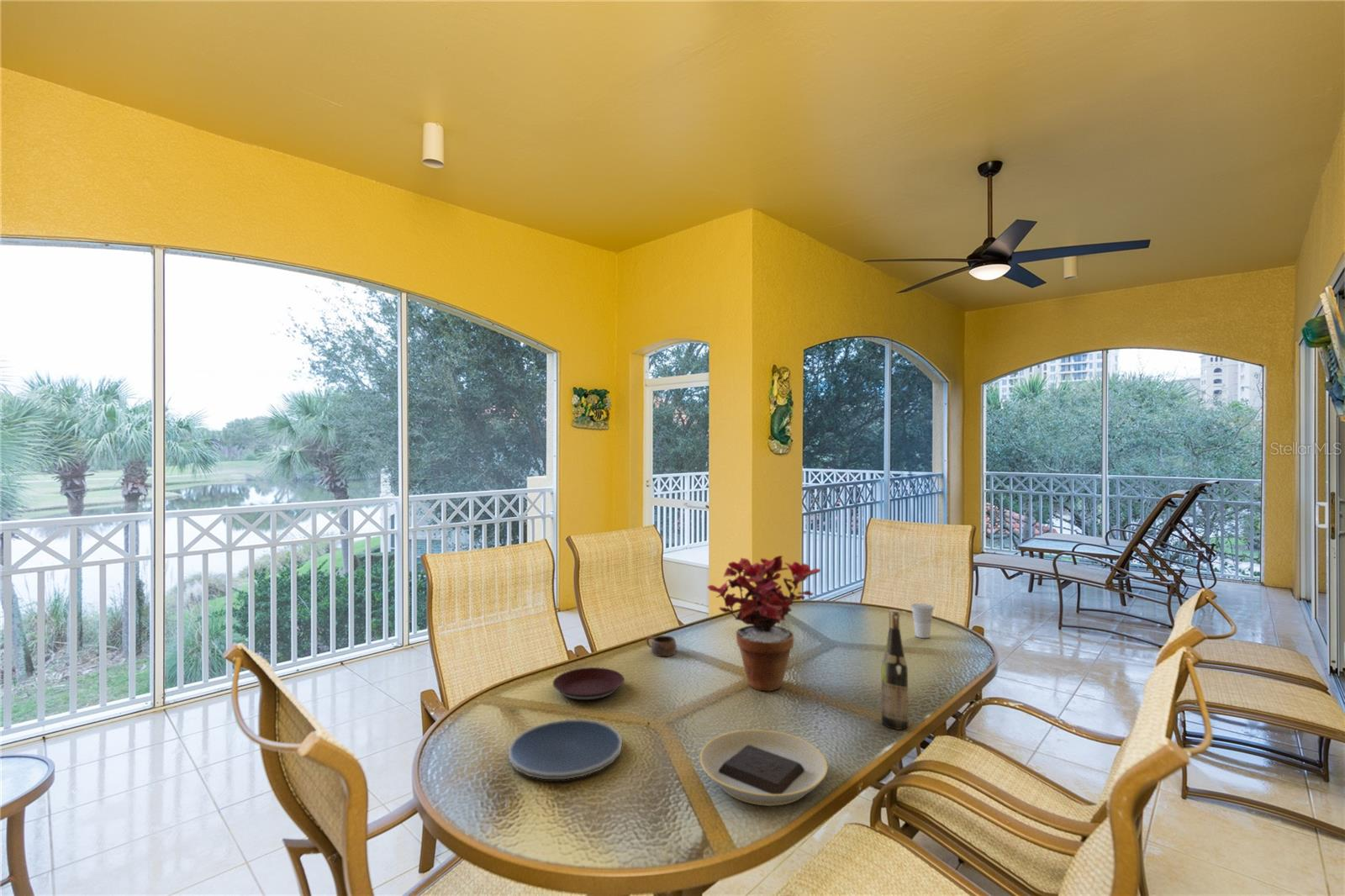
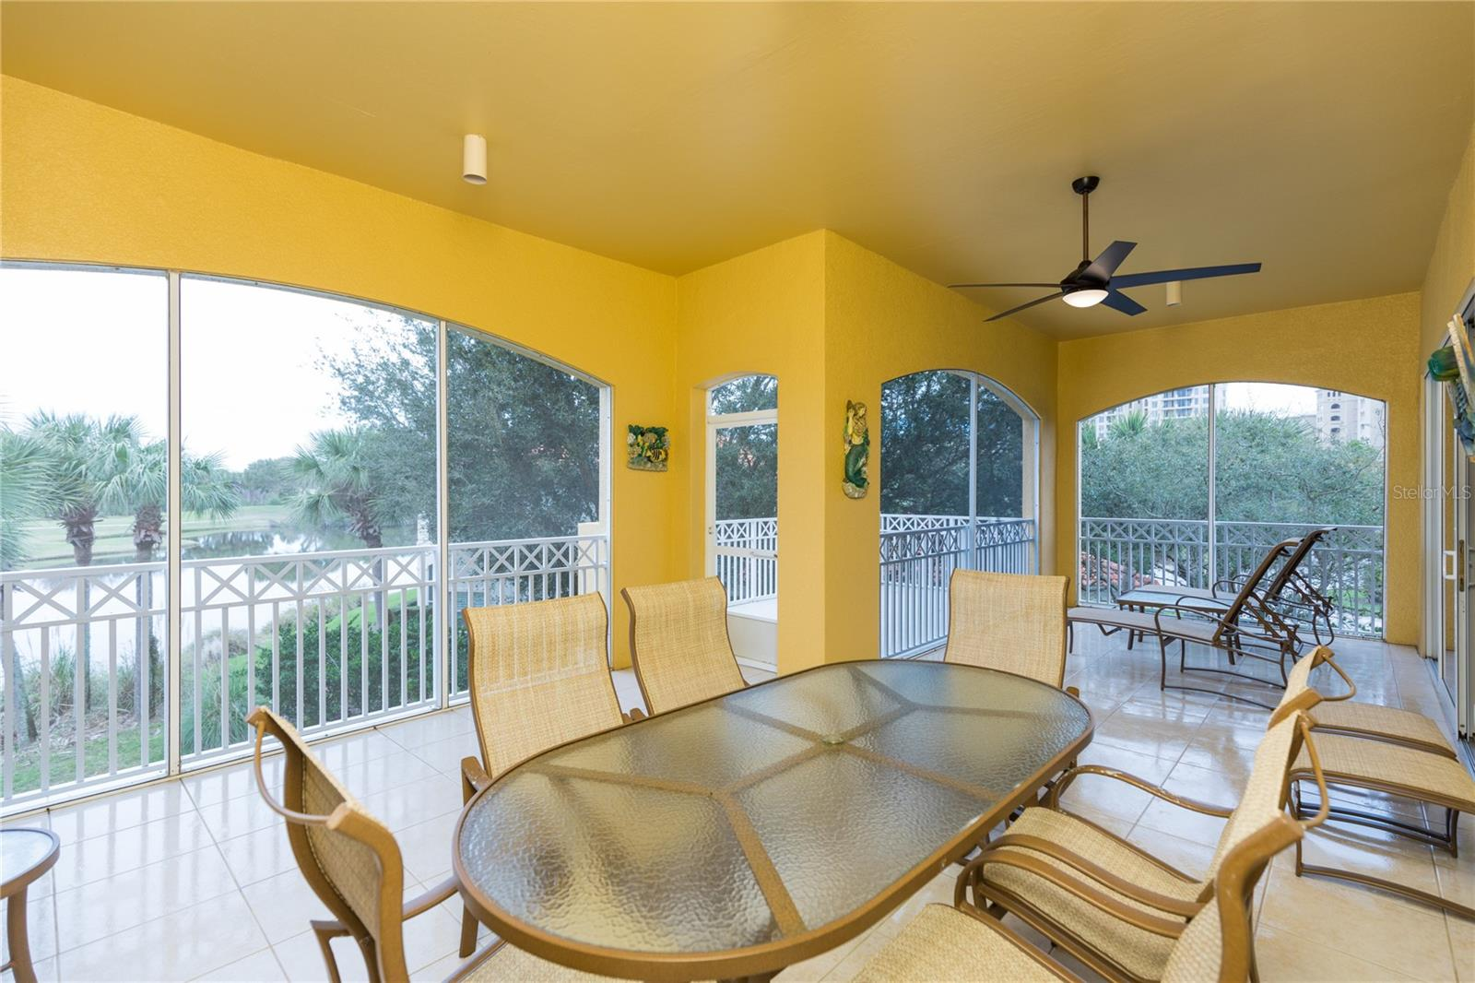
- plate [508,719,623,780]
- cup [646,635,678,657]
- potted plant [706,555,822,692]
- plate [699,729,829,807]
- cup [910,603,935,639]
- wine bottle [881,609,909,730]
- plate [552,667,625,701]
